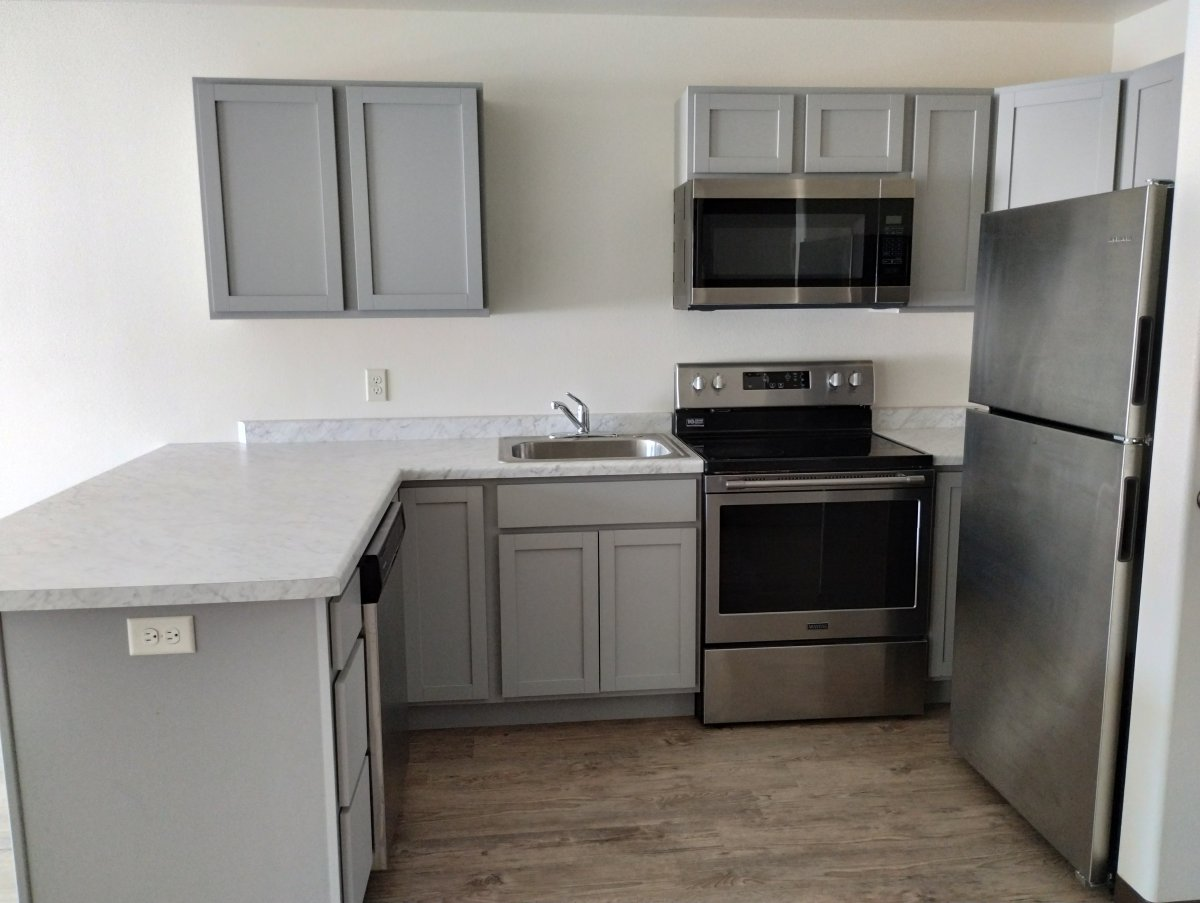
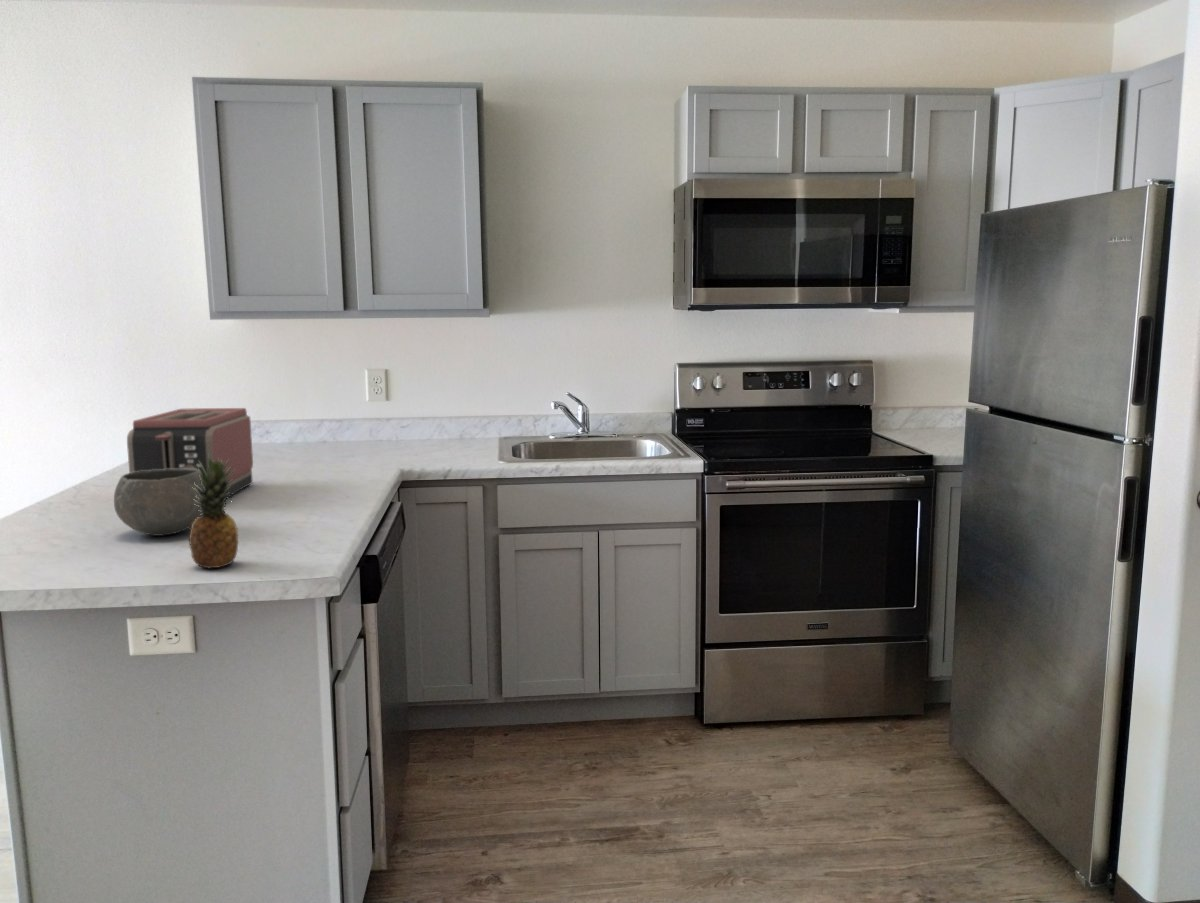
+ toaster [126,407,254,497]
+ bowl [113,469,204,537]
+ fruit [188,454,240,570]
